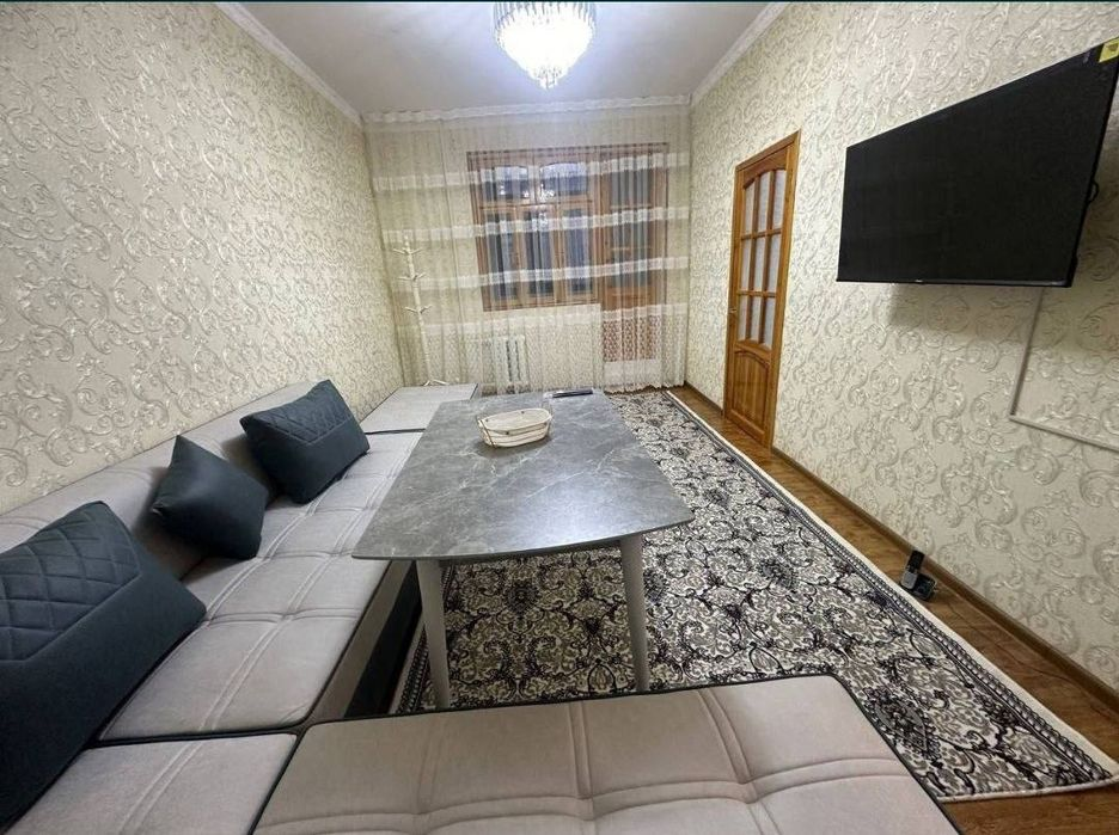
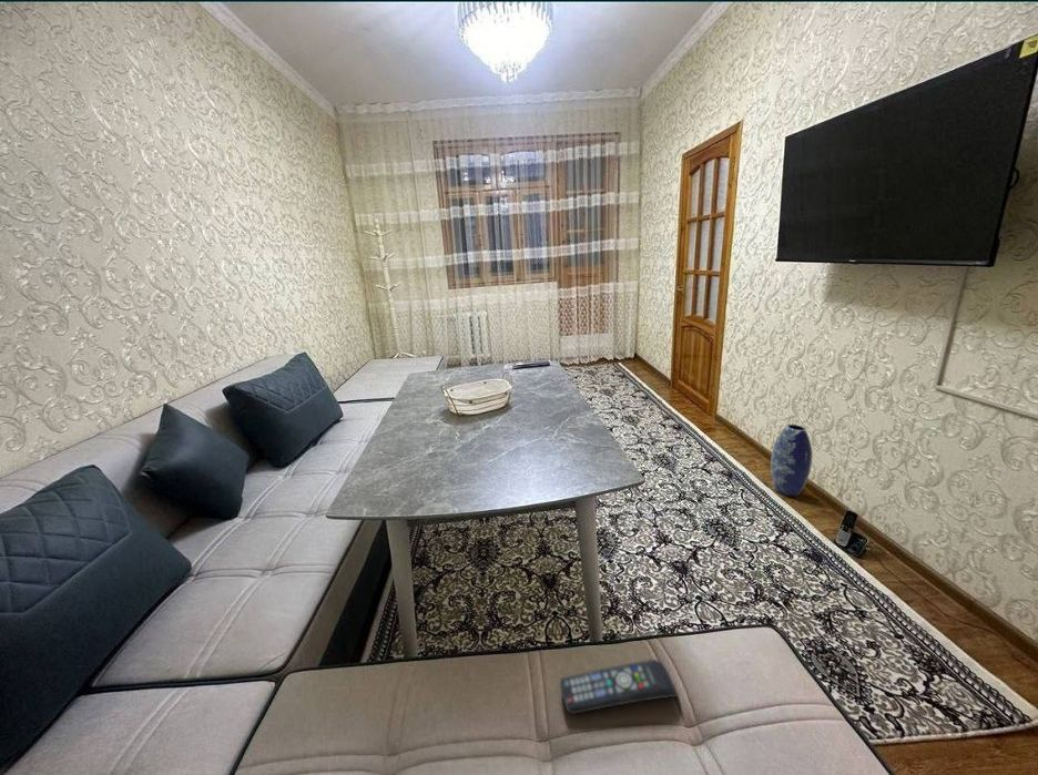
+ vase [770,424,814,498]
+ remote control [559,659,680,715]
